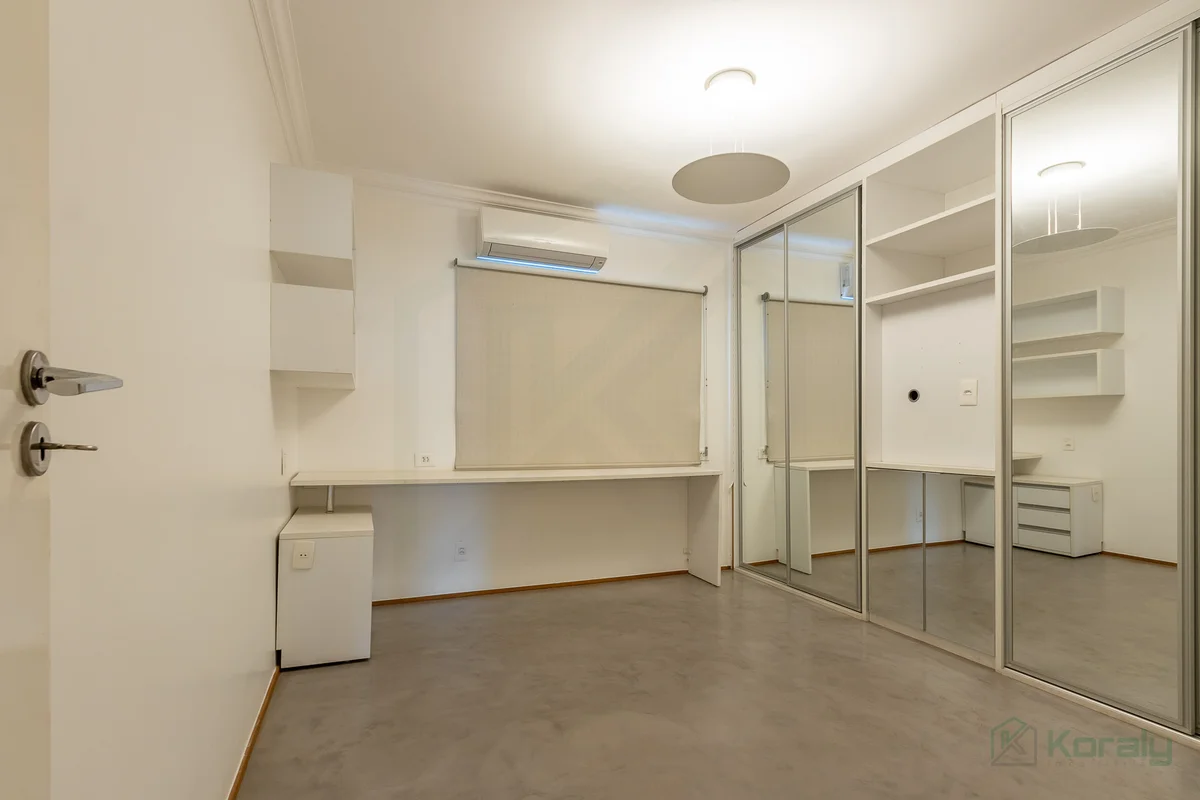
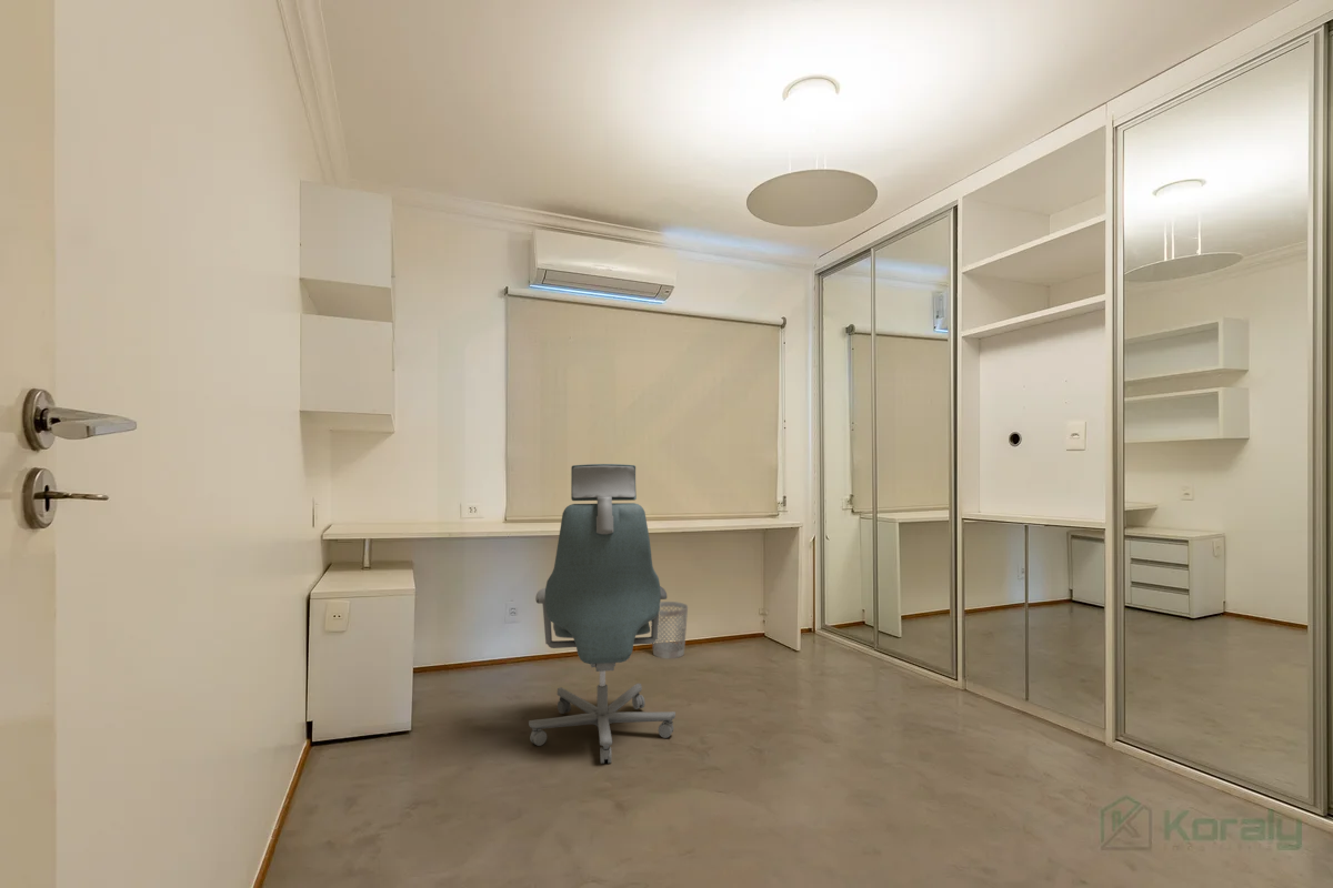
+ wastebasket [650,601,689,659]
+ office chair [528,463,676,765]
